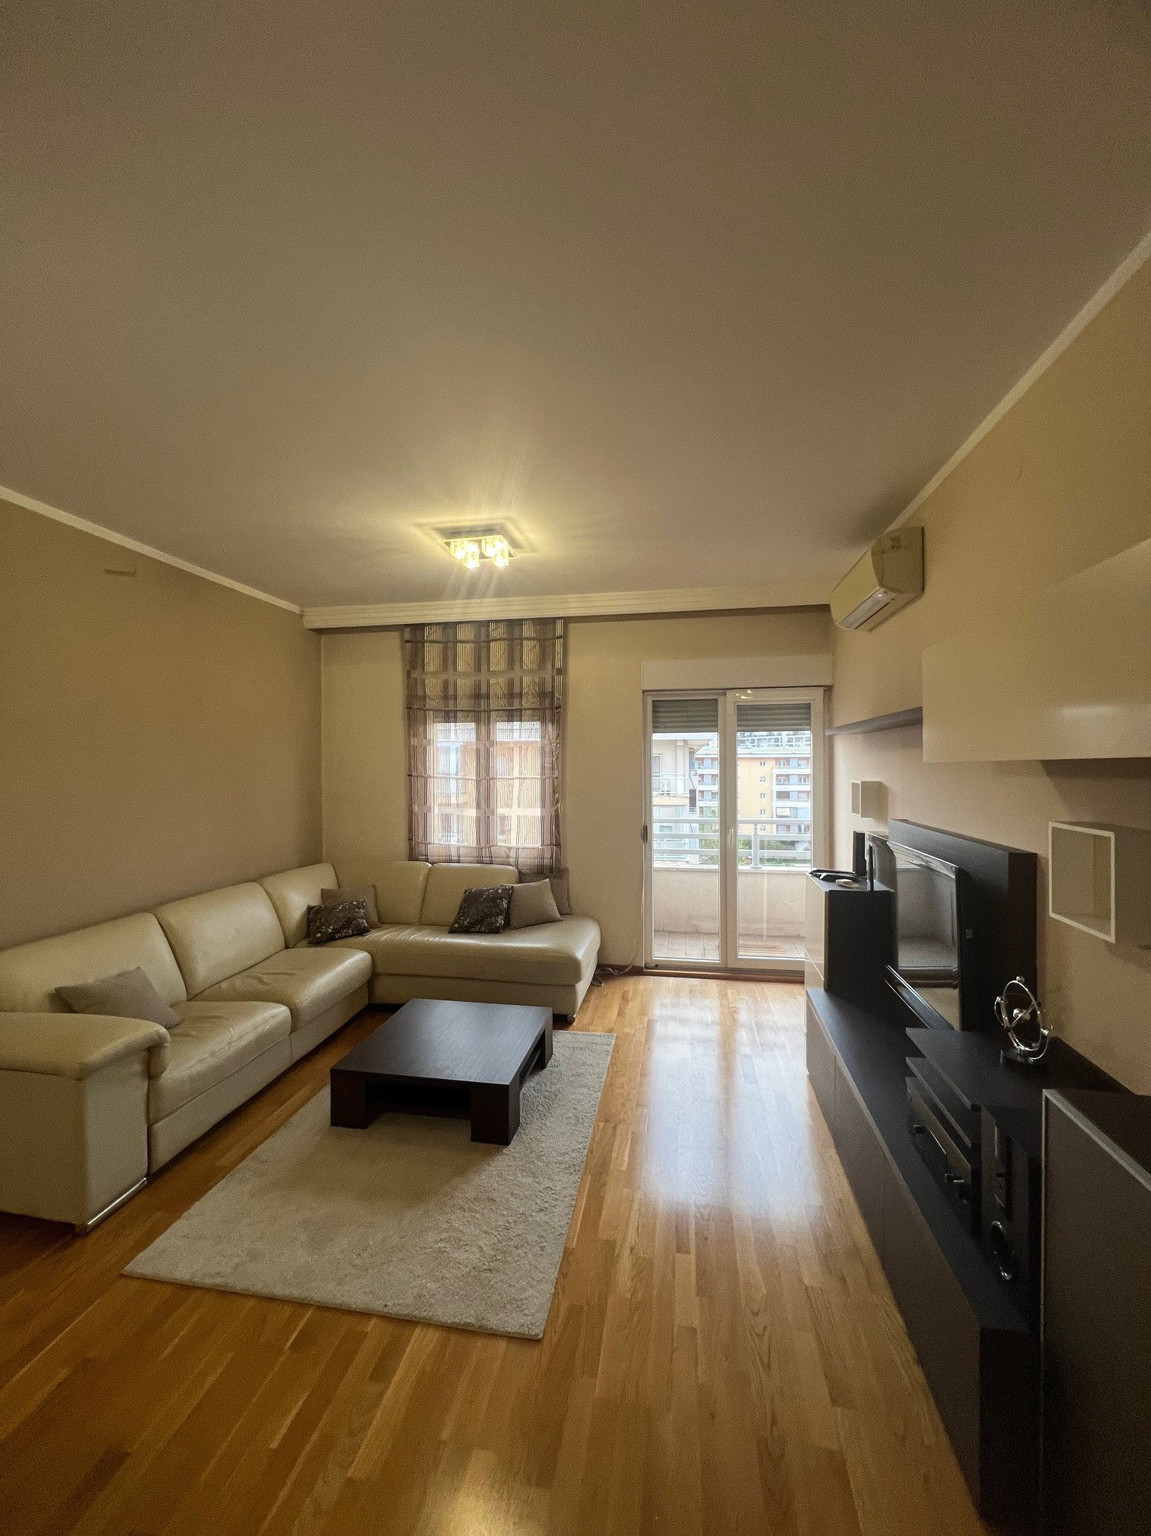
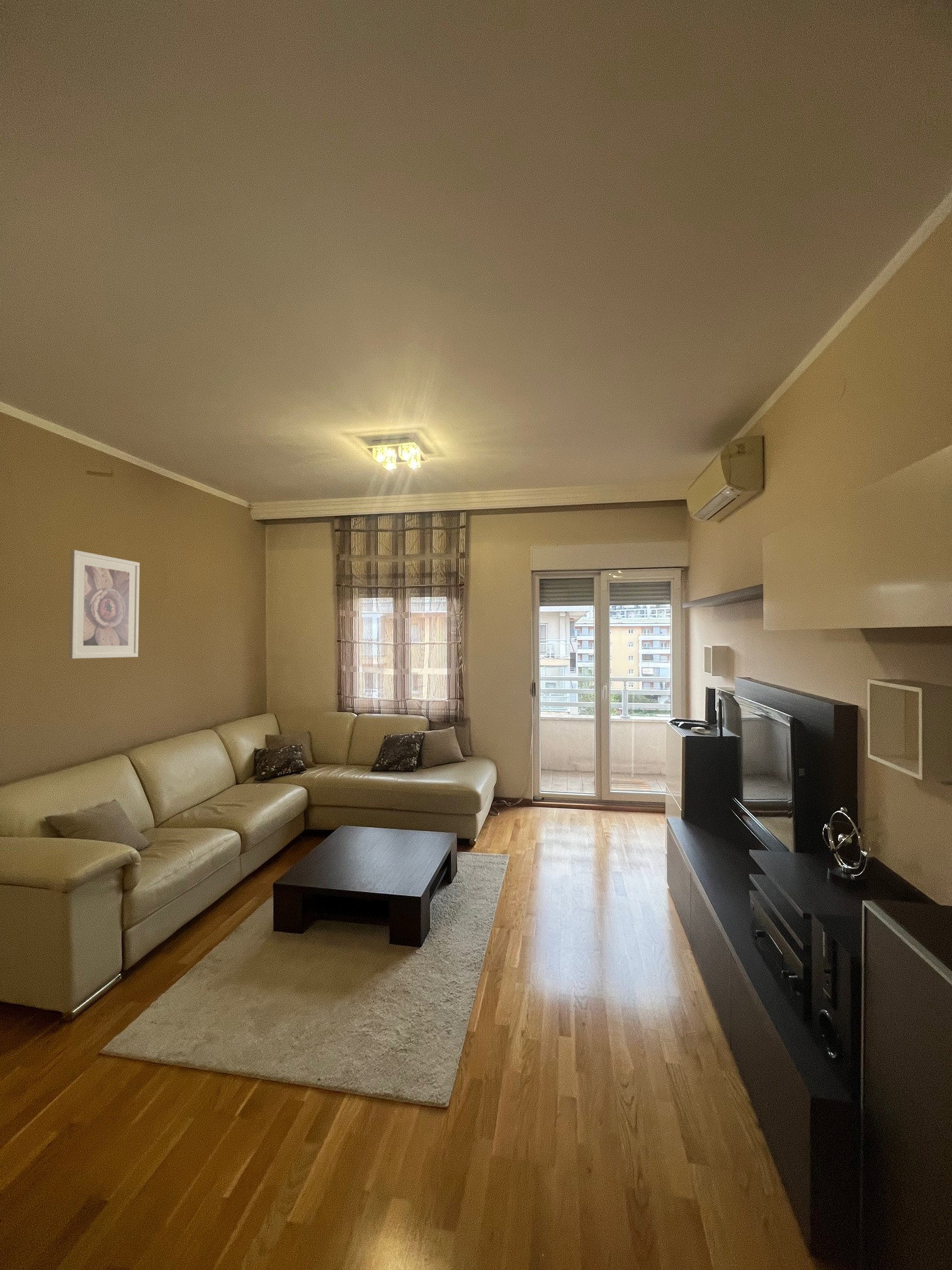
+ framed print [68,549,140,660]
